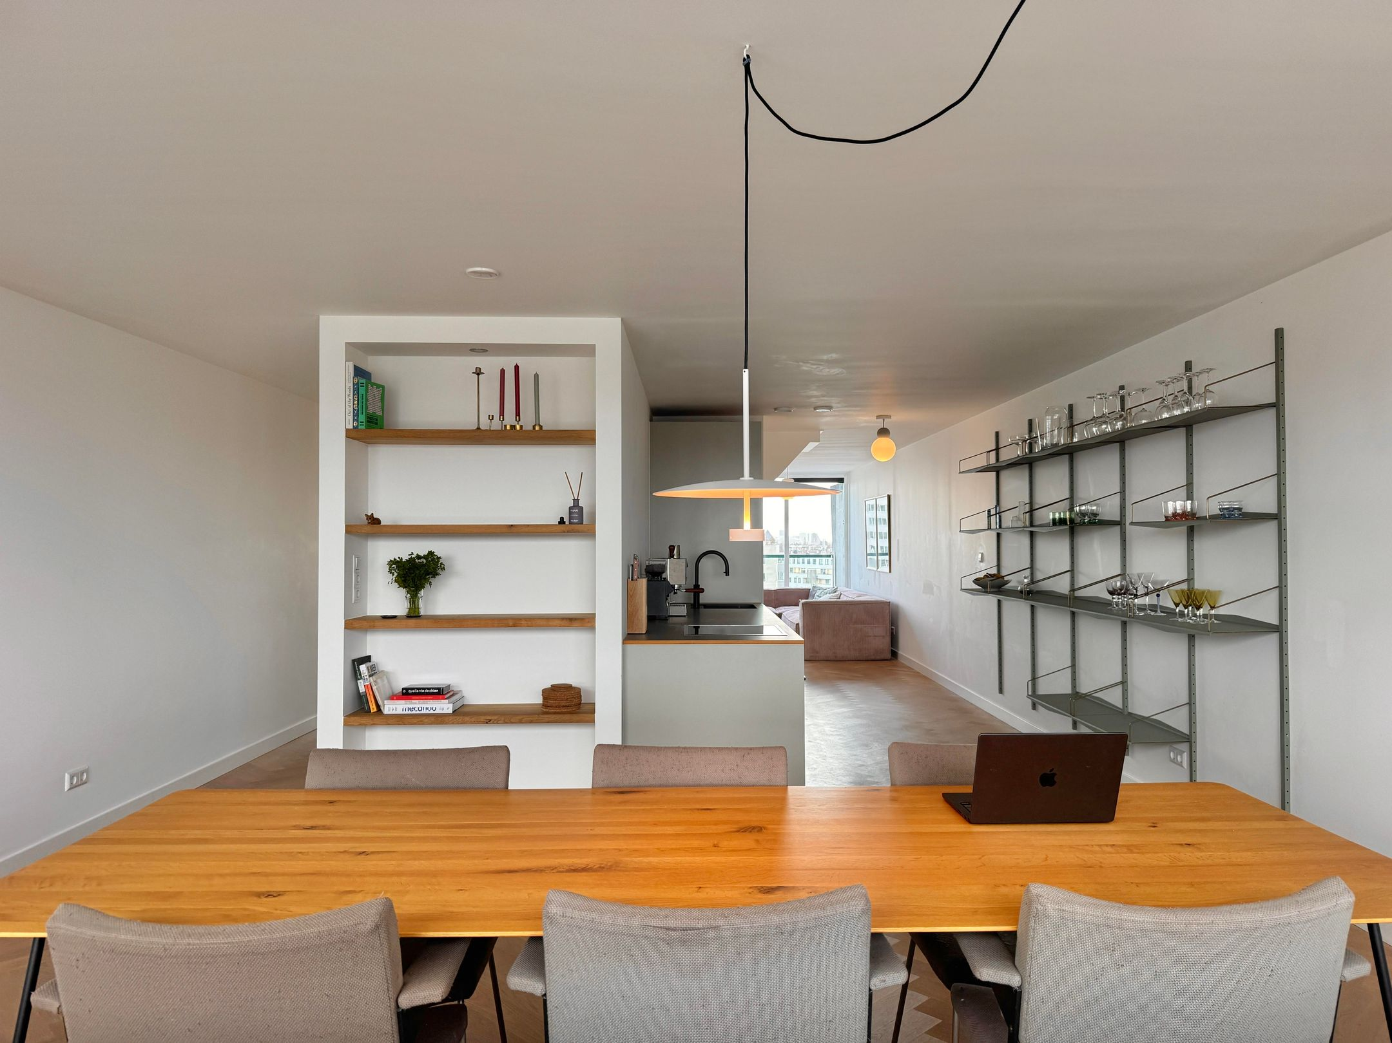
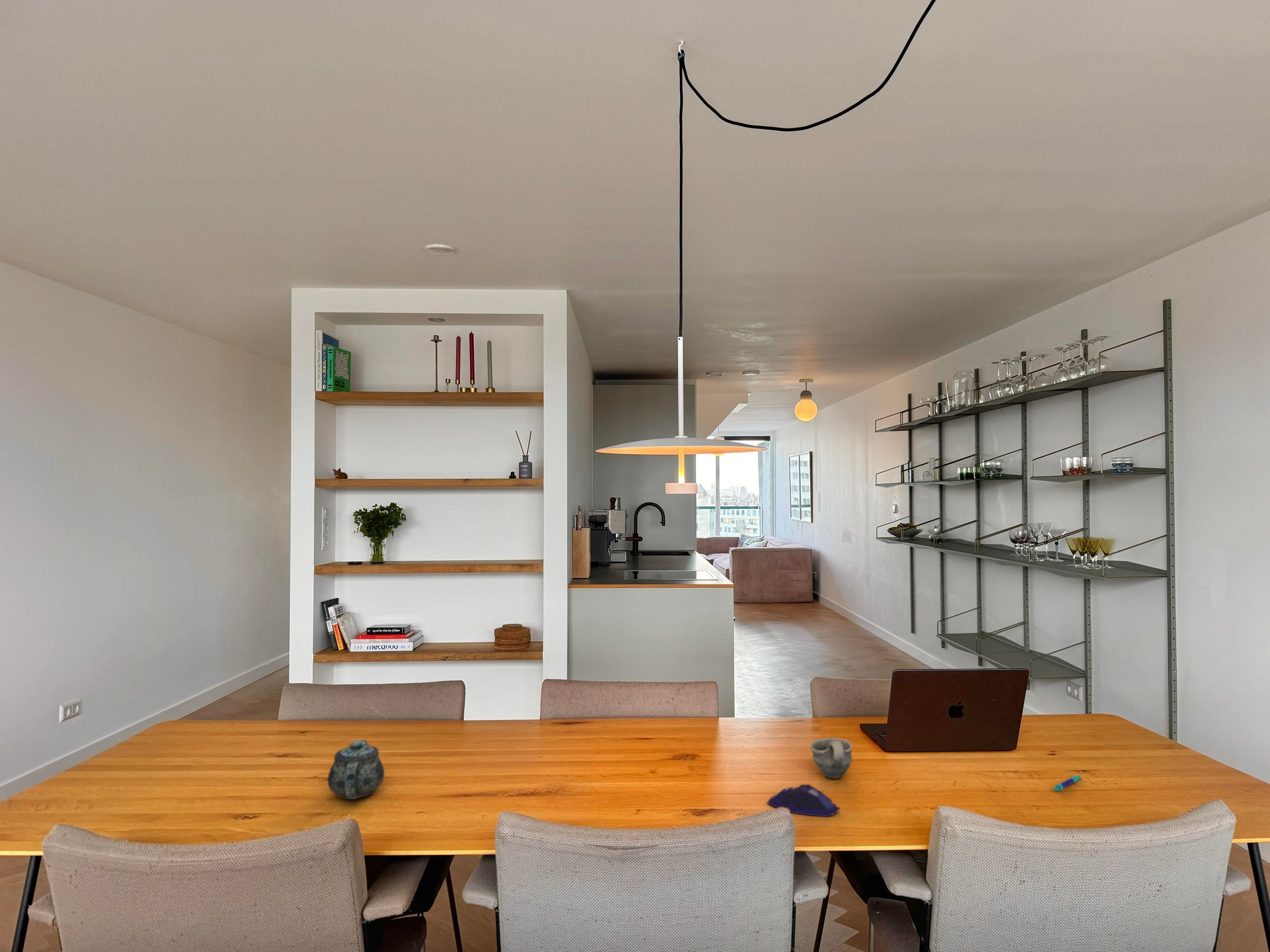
+ cup [809,737,853,779]
+ chinaware [327,739,385,800]
+ pen [1054,775,1082,792]
+ computer mouse [766,784,841,817]
